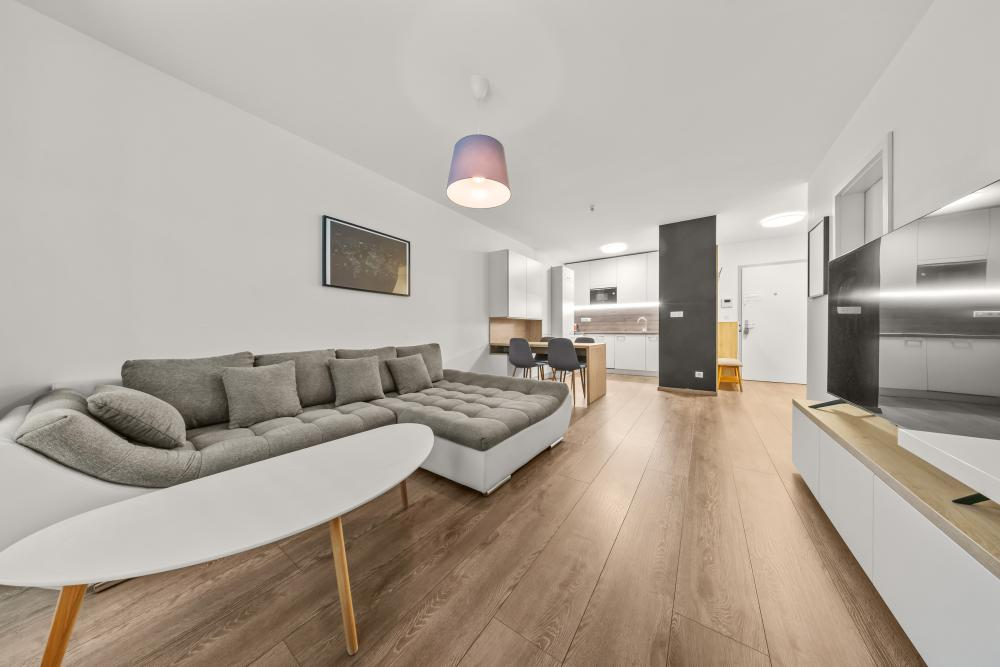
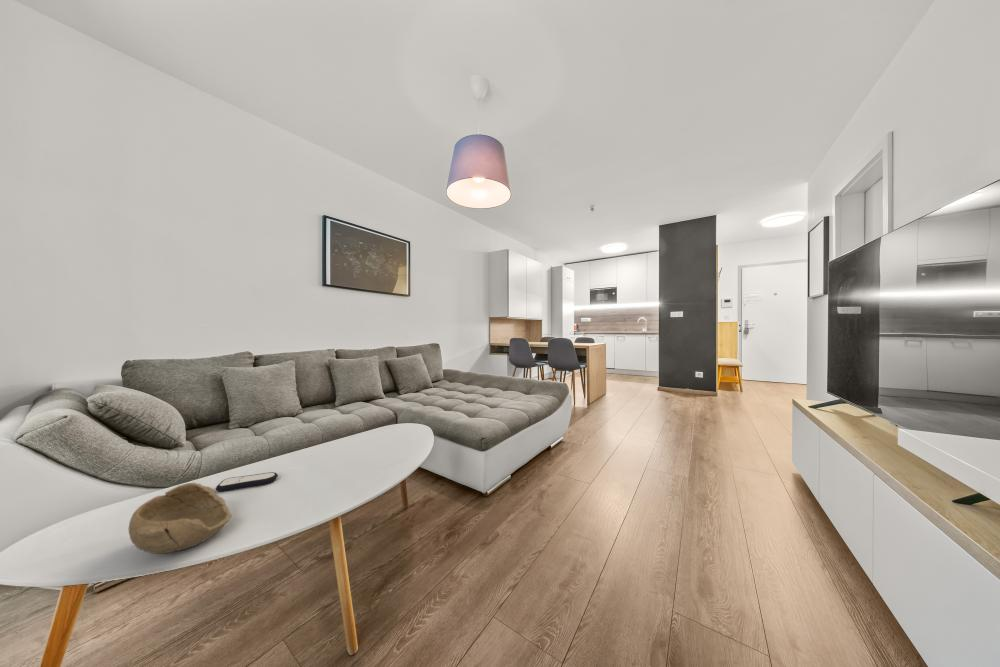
+ bowl [128,482,233,555]
+ remote control [215,471,279,493]
